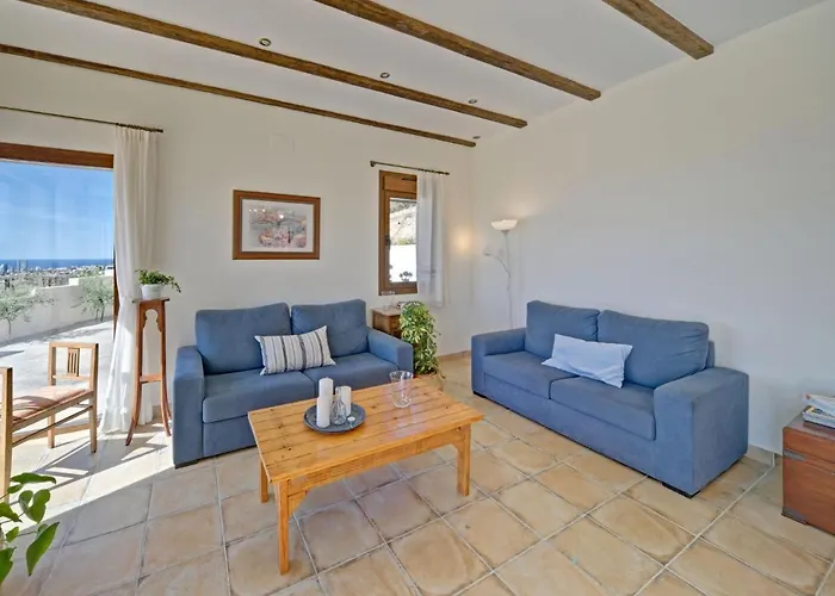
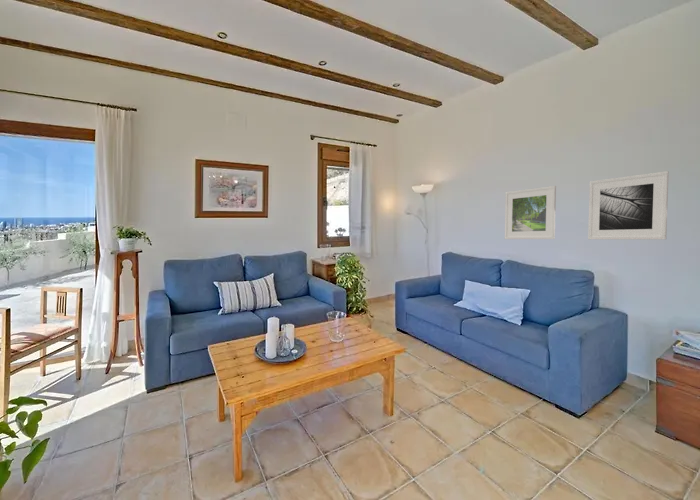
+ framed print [504,185,557,240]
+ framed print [587,170,670,240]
